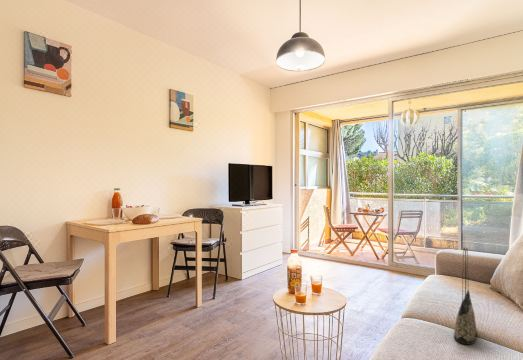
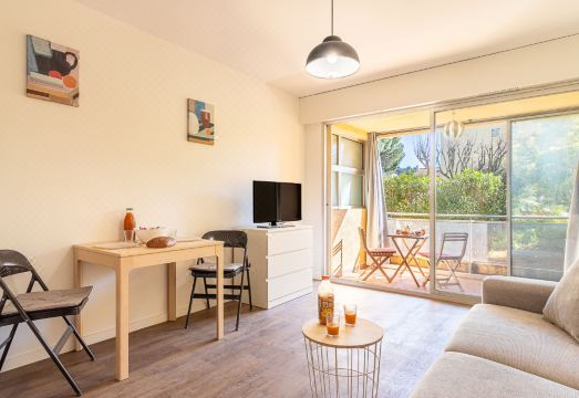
- tote bag [453,247,478,345]
